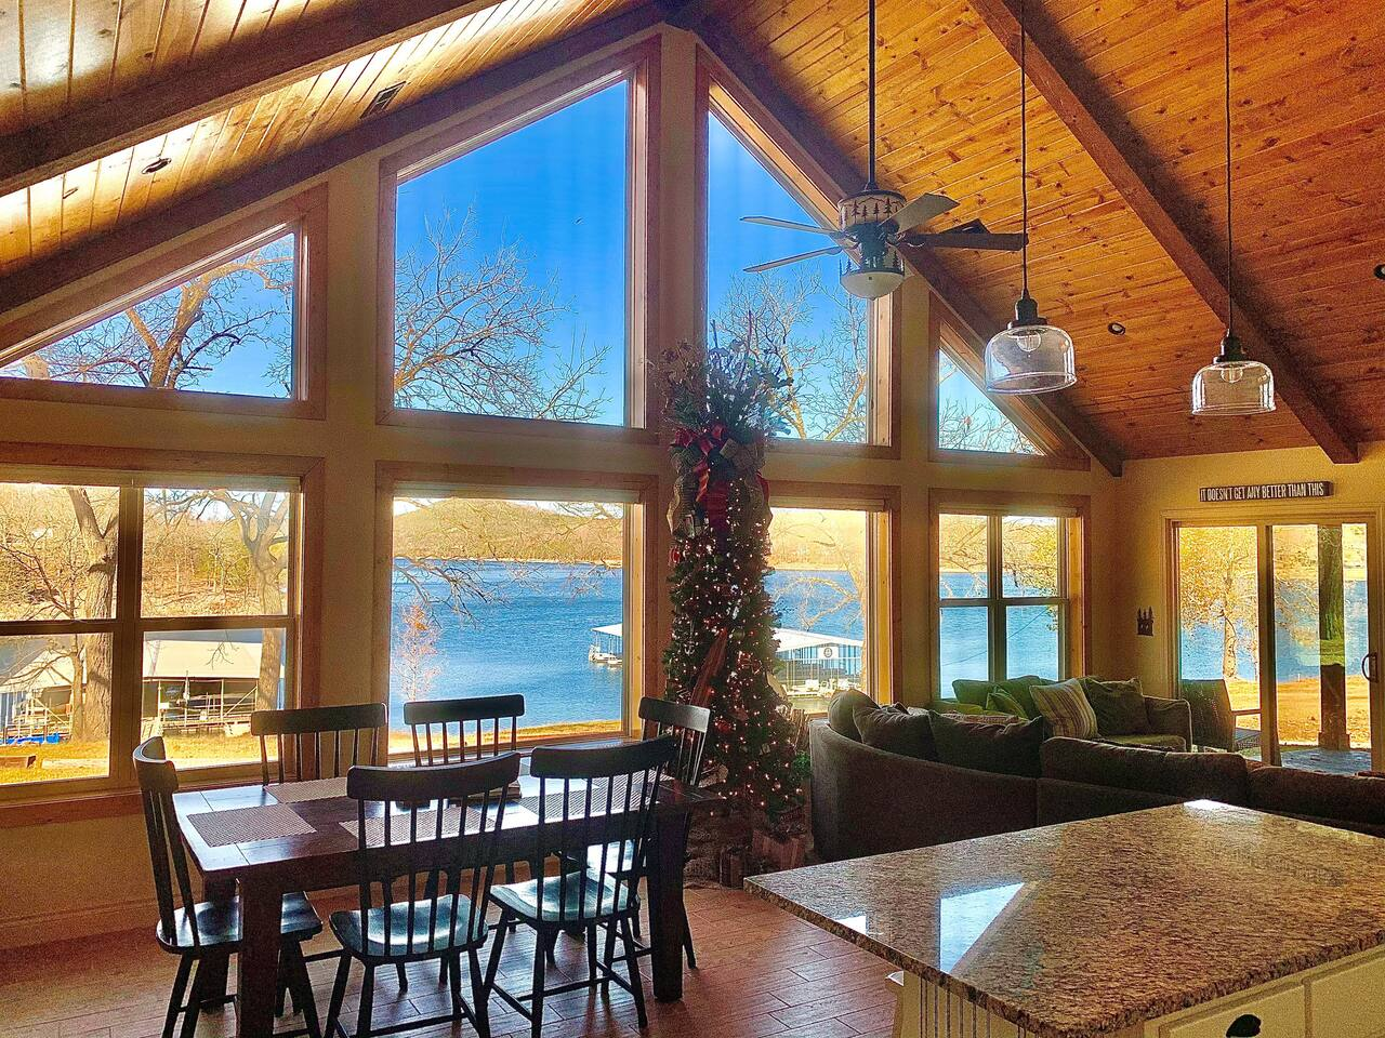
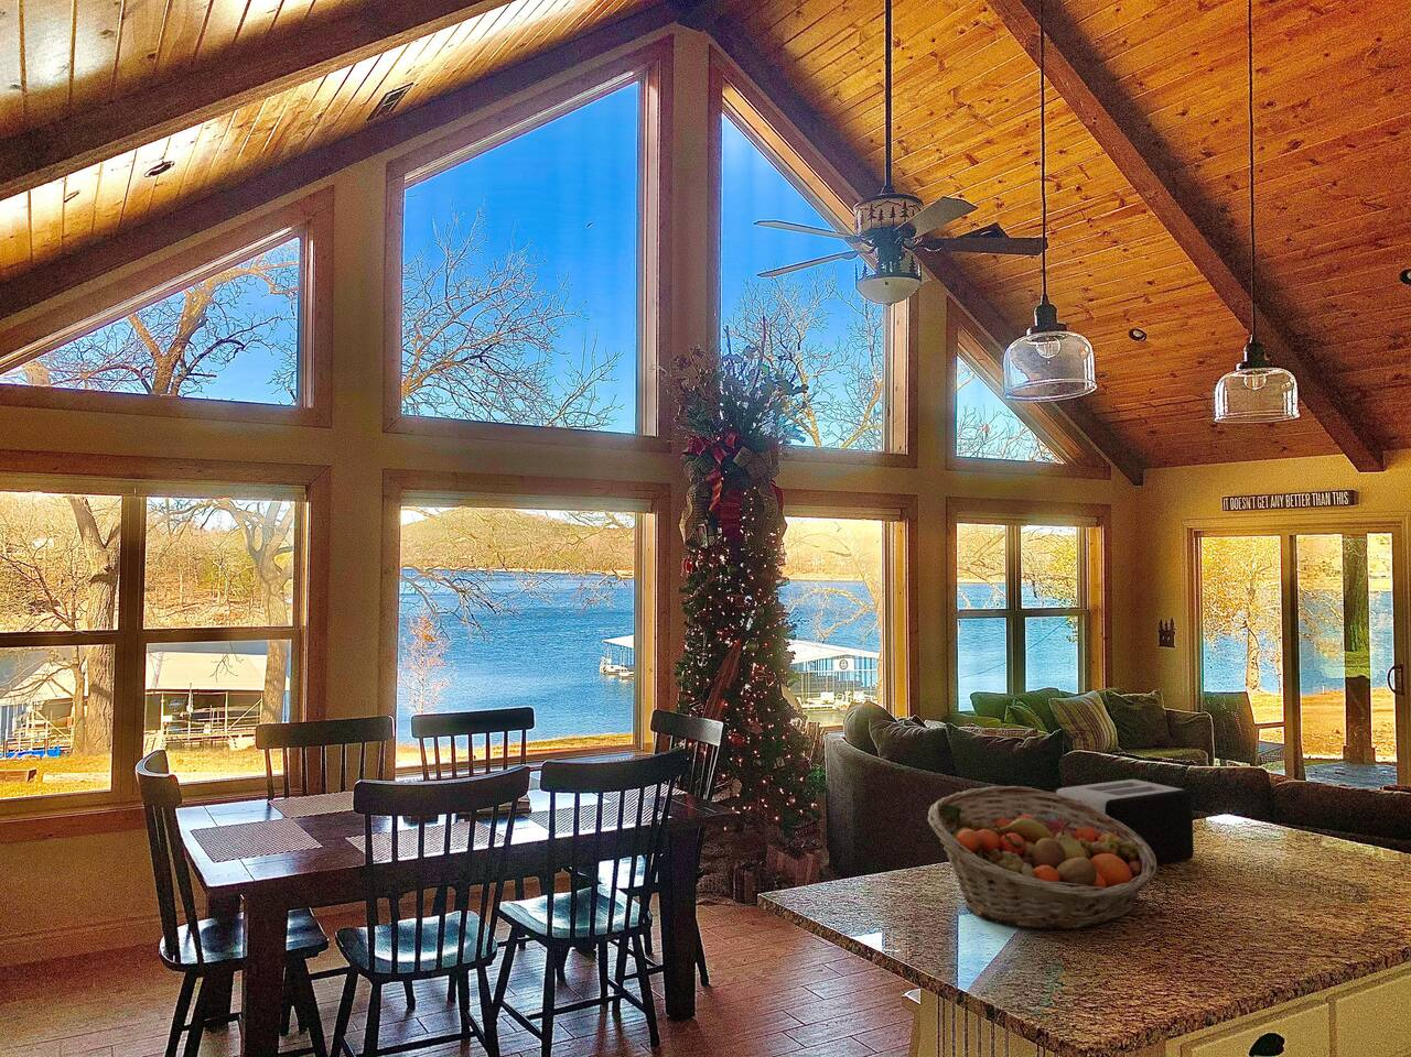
+ toaster [1053,778,1195,865]
+ fruit basket [927,785,1159,932]
